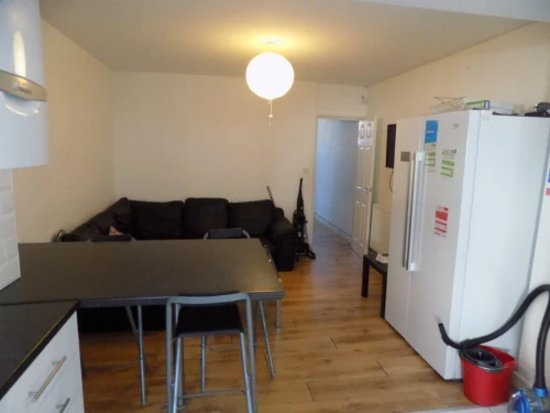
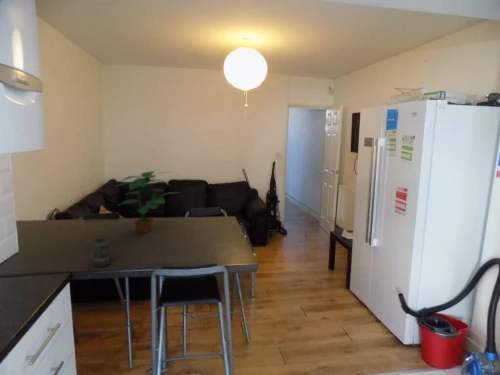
+ potted plant [116,170,183,234]
+ mug [84,237,111,268]
